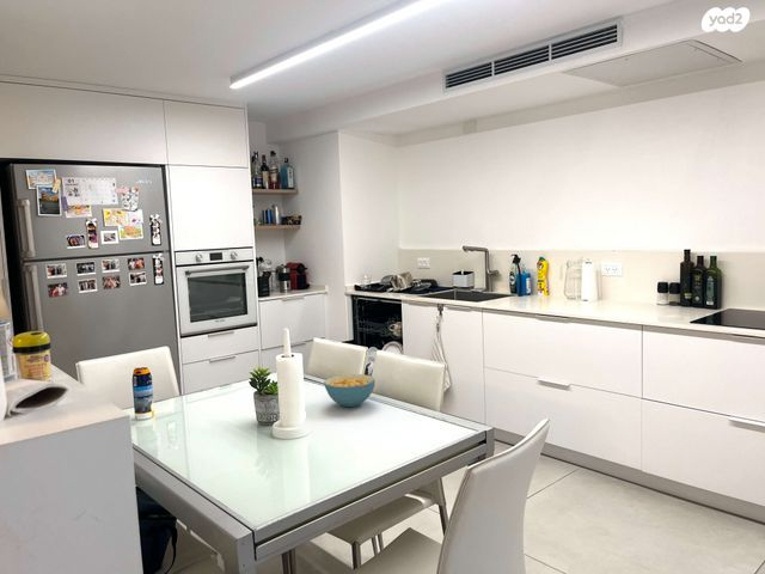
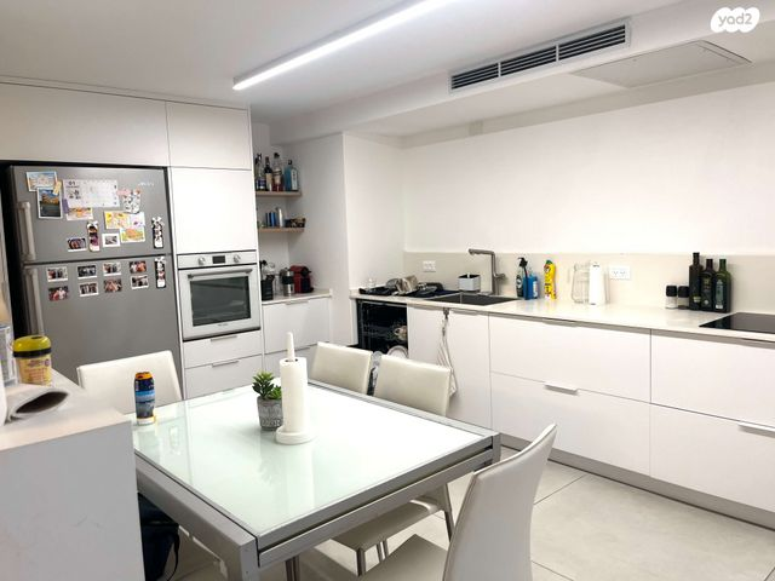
- cereal bowl [323,373,377,408]
